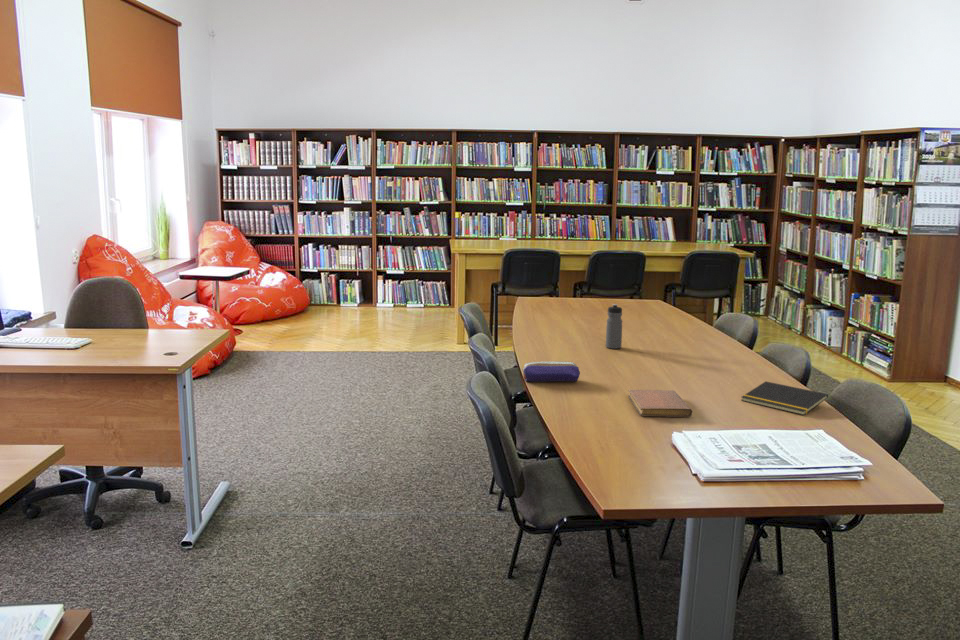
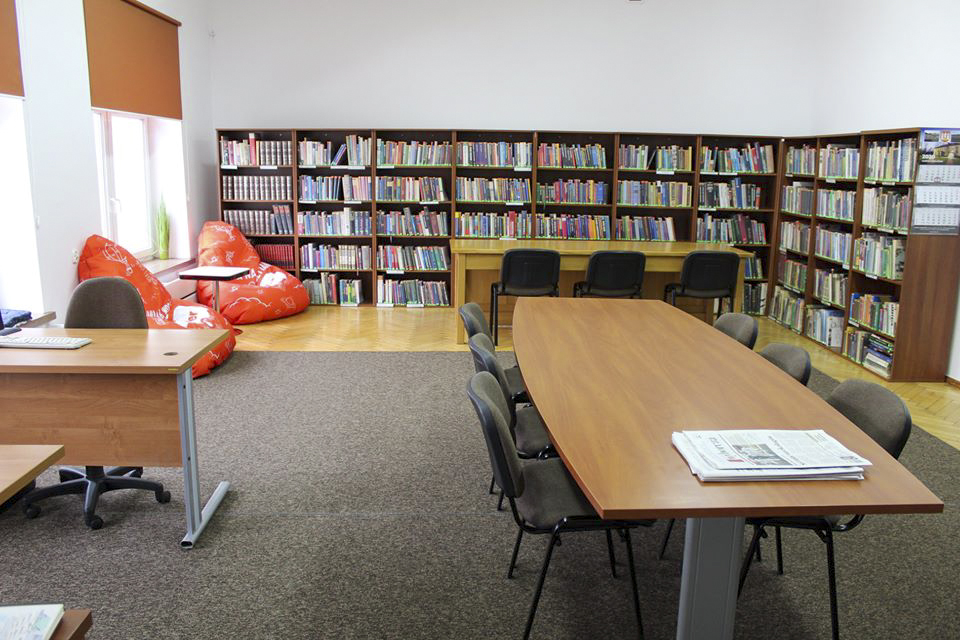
- pencil case [522,360,581,383]
- notepad [740,380,829,416]
- water bottle [605,303,623,350]
- notebook [627,389,693,418]
